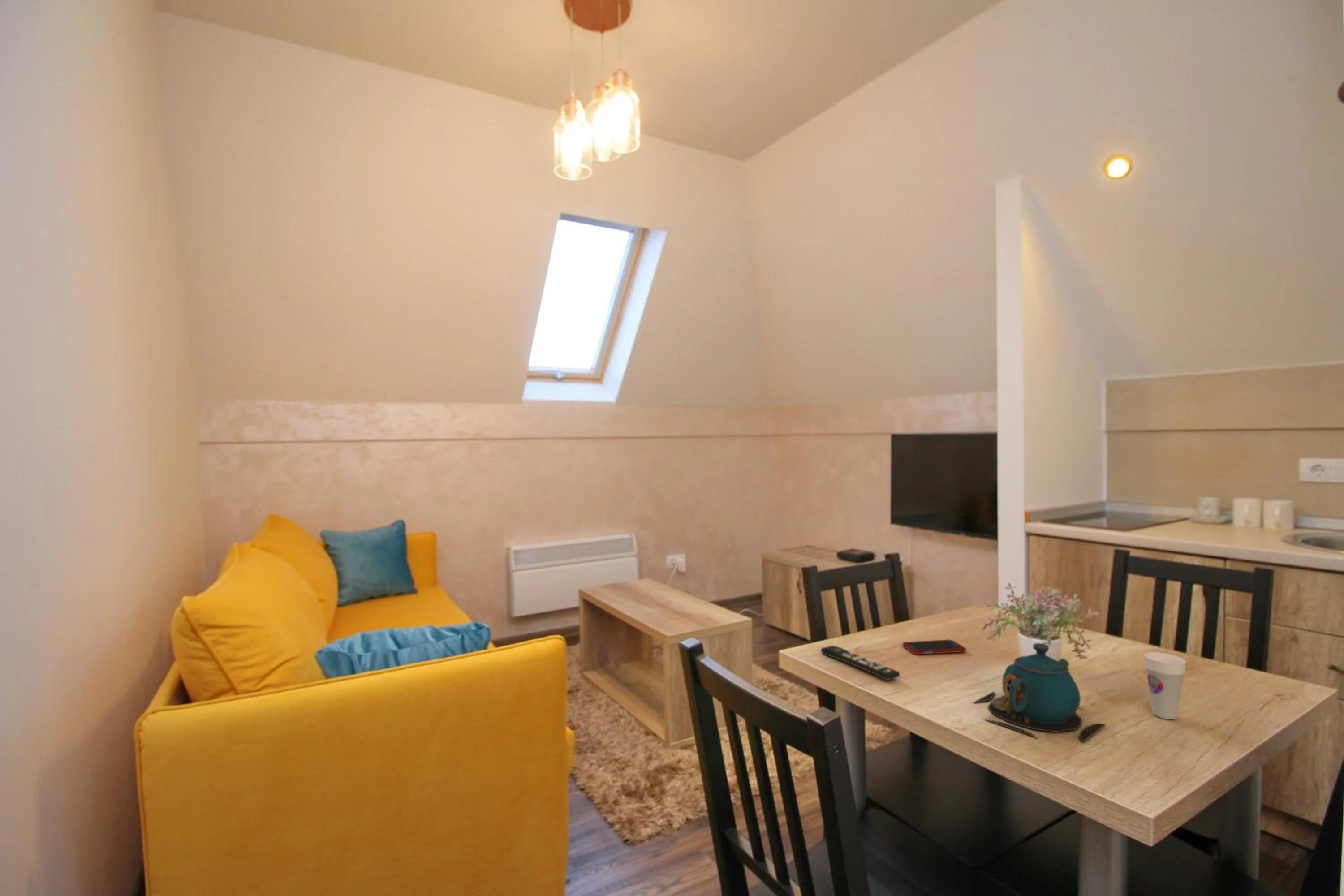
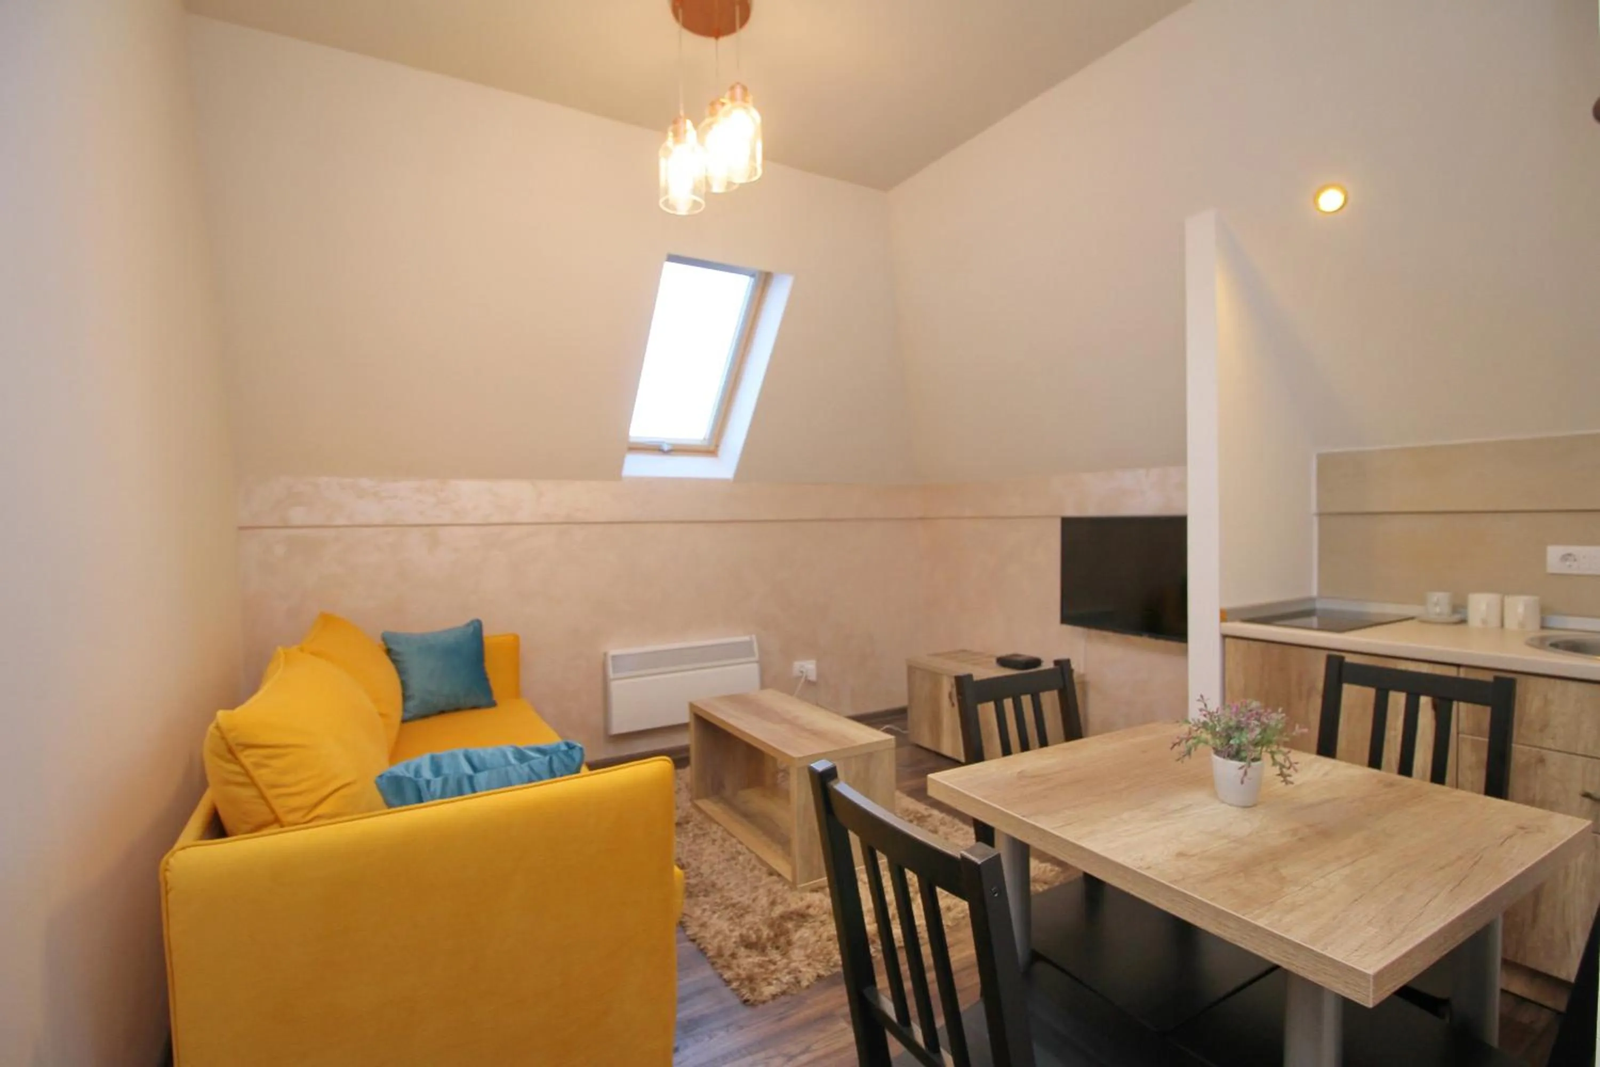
- remote control [820,645,900,681]
- teapot [972,643,1108,743]
- cell phone [902,639,967,655]
- cup [1144,652,1186,720]
